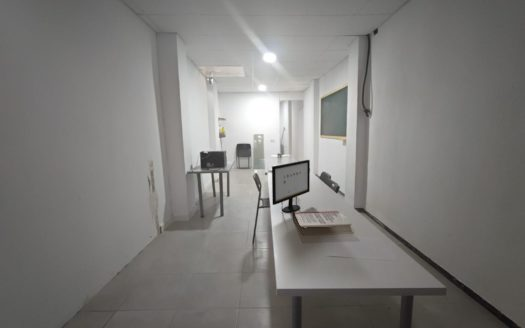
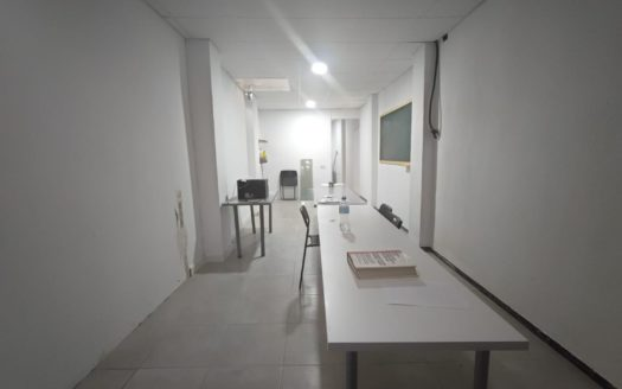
- computer monitor [271,159,311,213]
